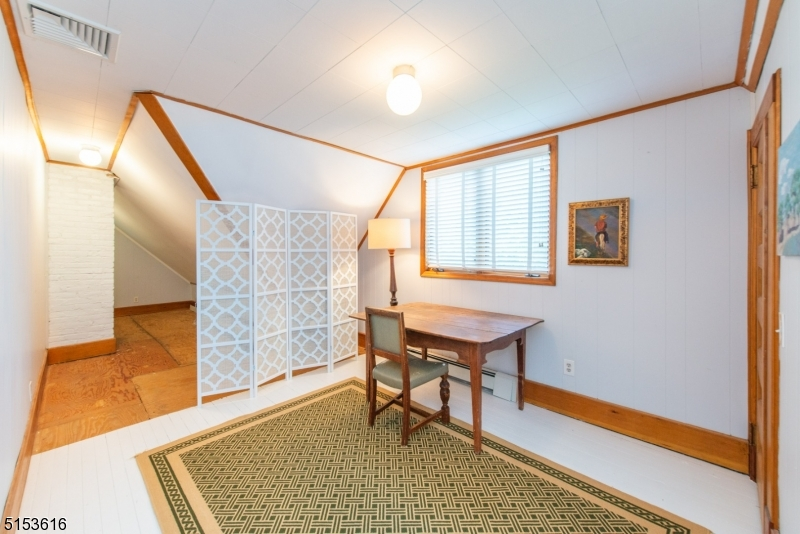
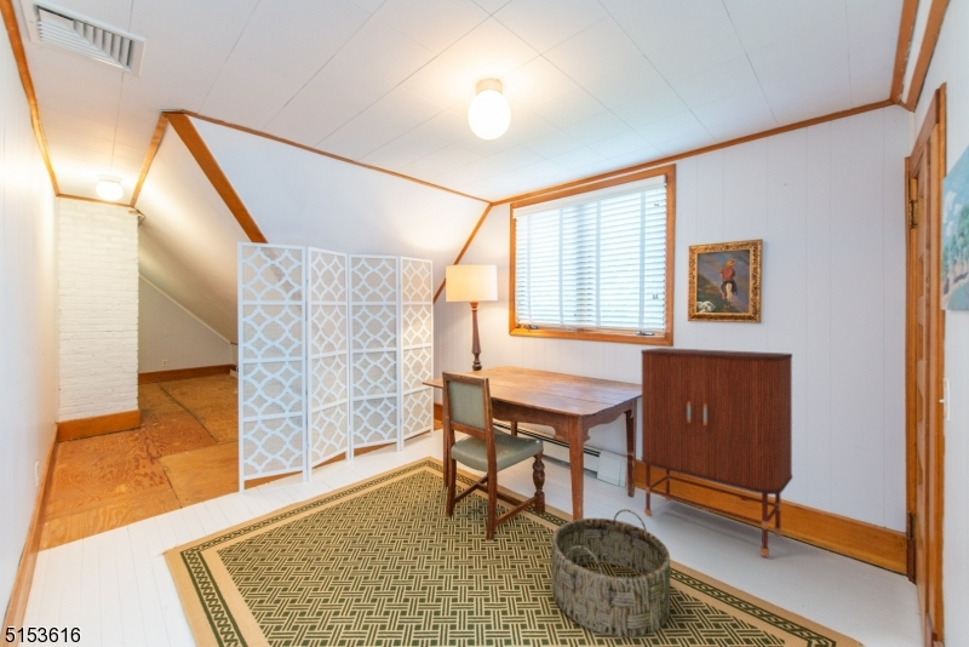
+ bar cabinet [640,347,793,557]
+ basket [551,508,671,639]
